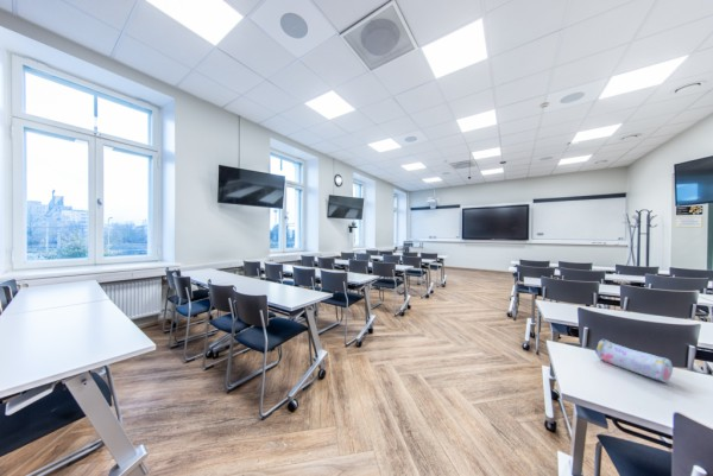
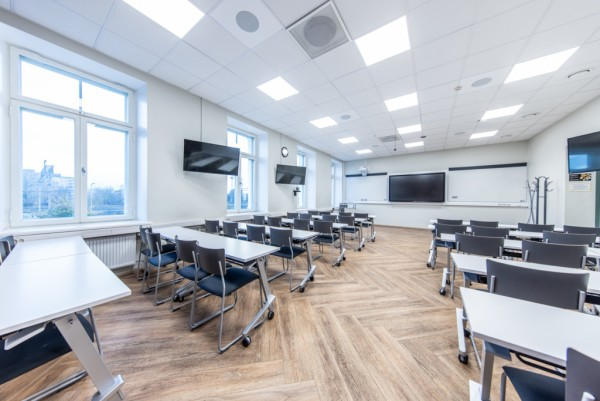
- pencil case [594,338,674,383]
